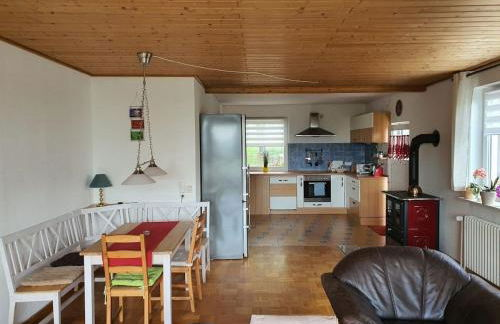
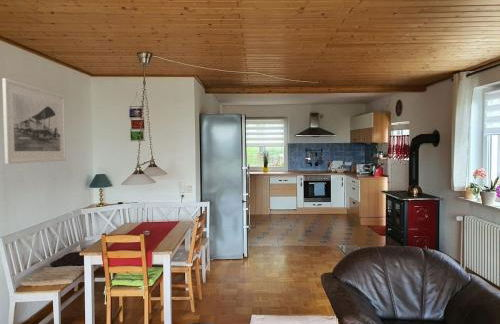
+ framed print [1,77,67,165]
